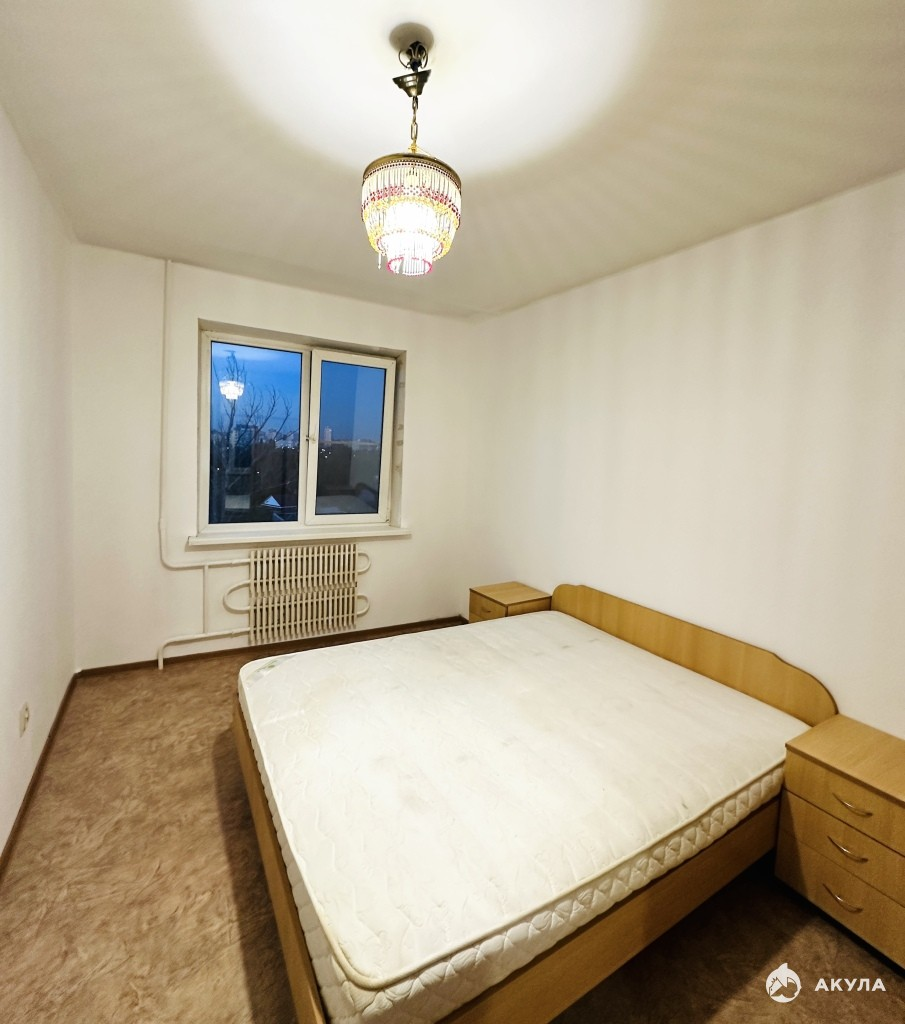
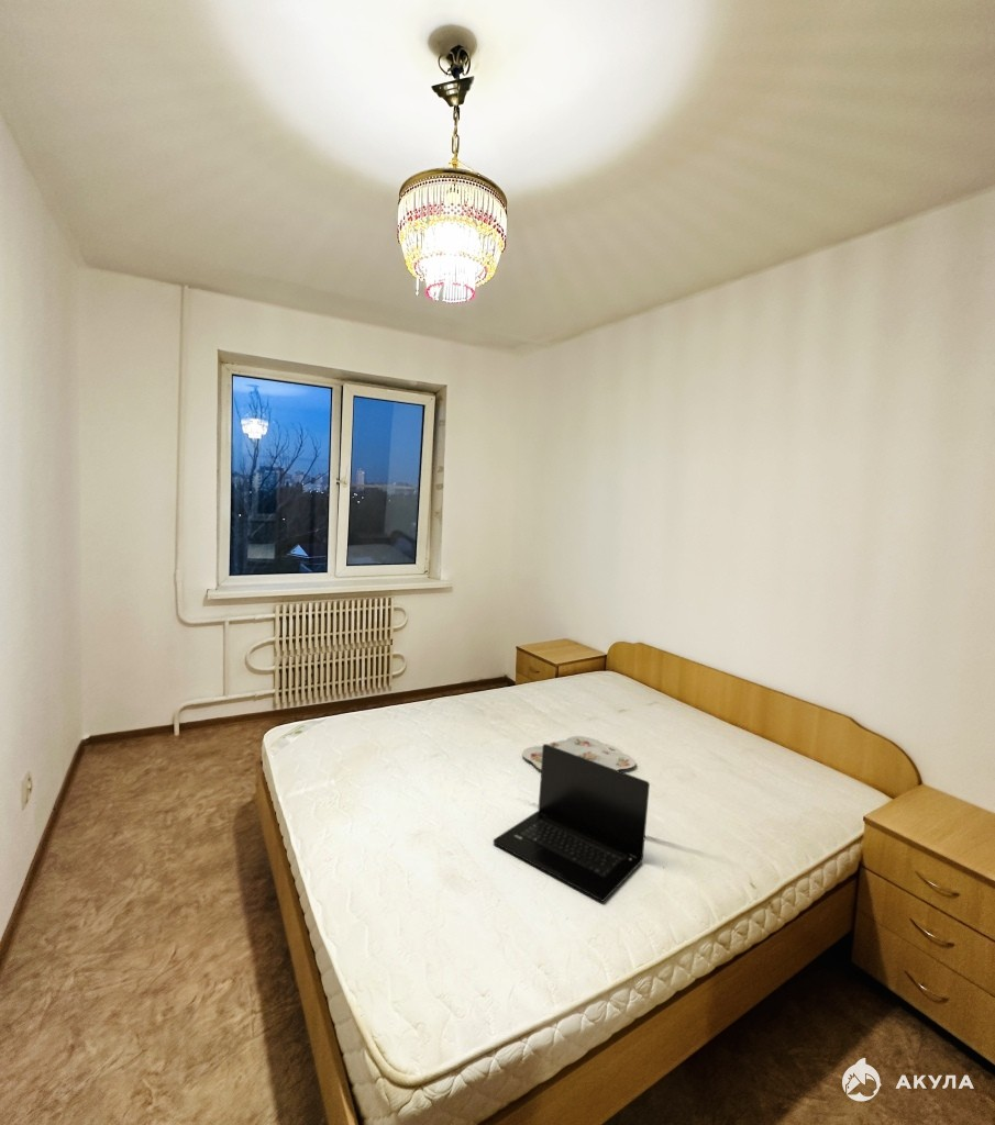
+ serving tray [521,735,638,771]
+ laptop [493,743,651,903]
